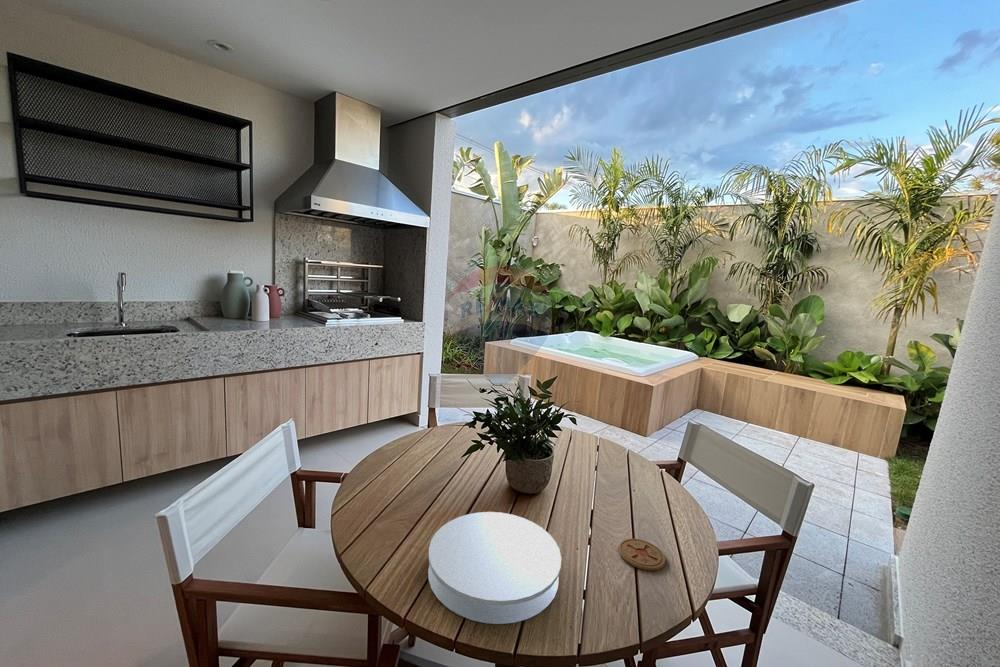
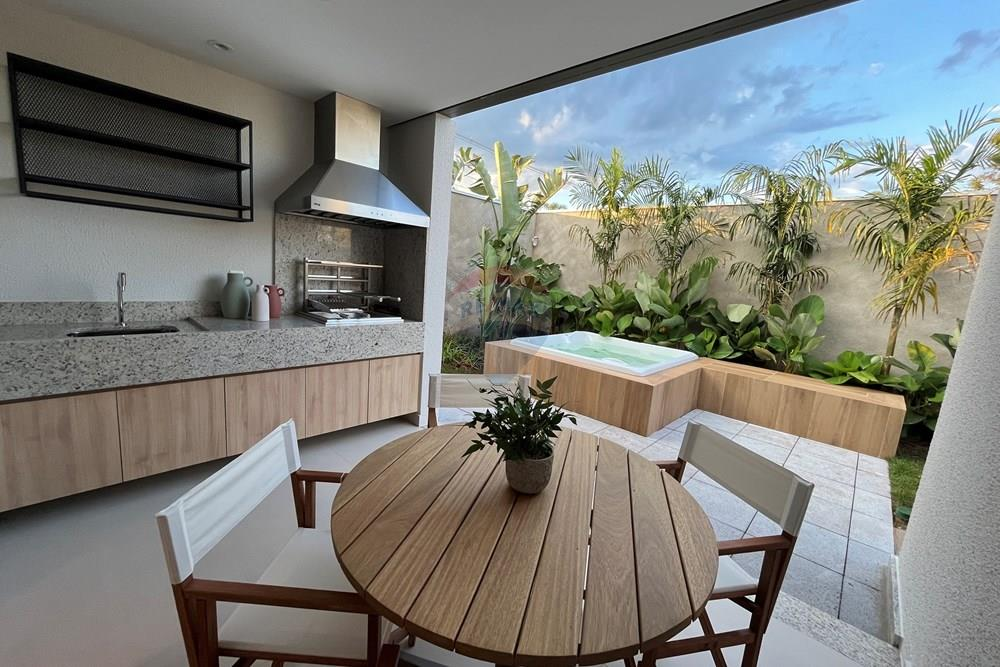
- plate [427,511,562,625]
- coaster [618,538,666,571]
